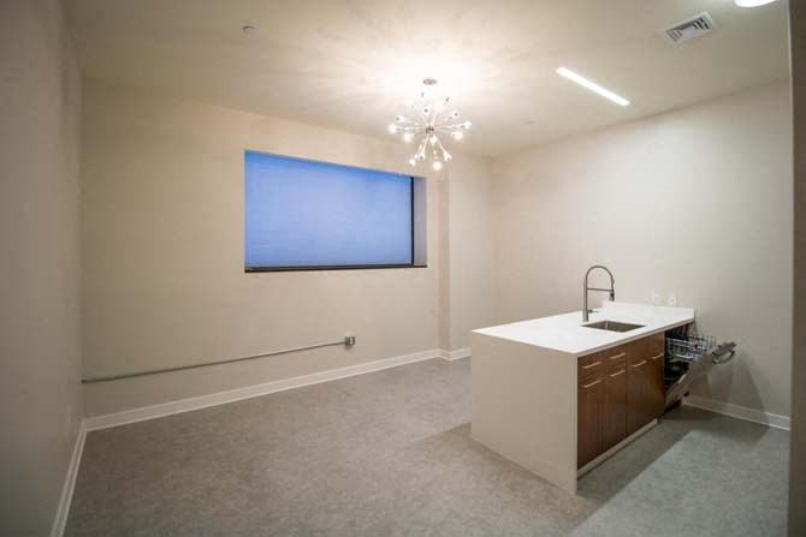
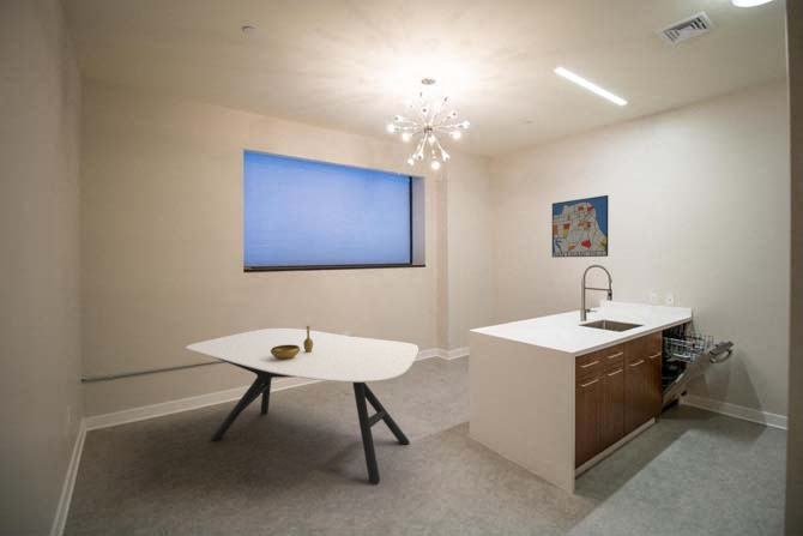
+ wall art [551,194,609,259]
+ dining table [185,327,419,484]
+ decorative bowl [271,325,313,360]
